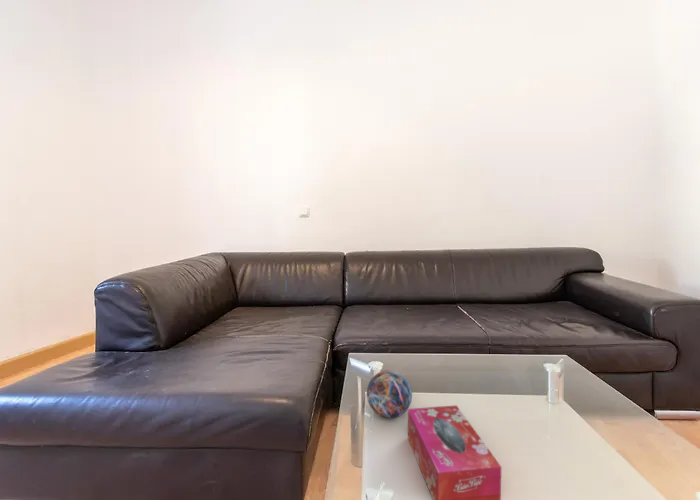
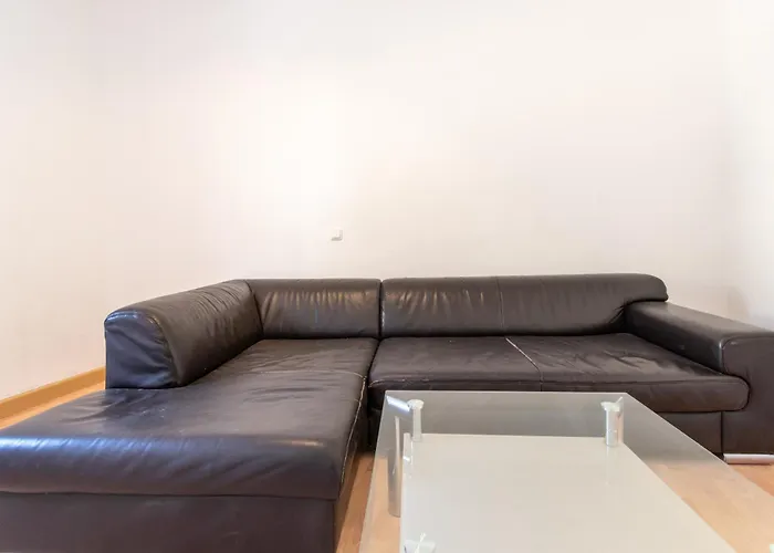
- tissue box [407,404,502,500]
- decorative orb [366,369,413,419]
